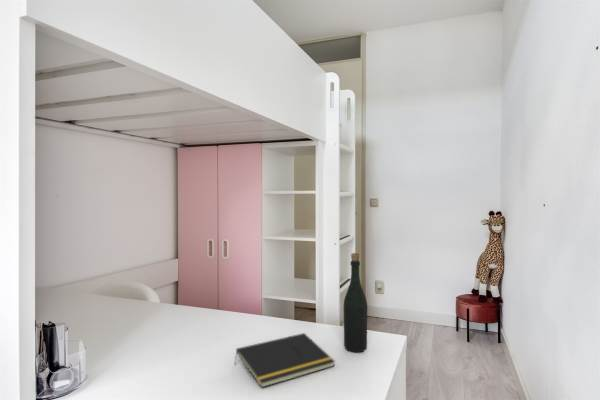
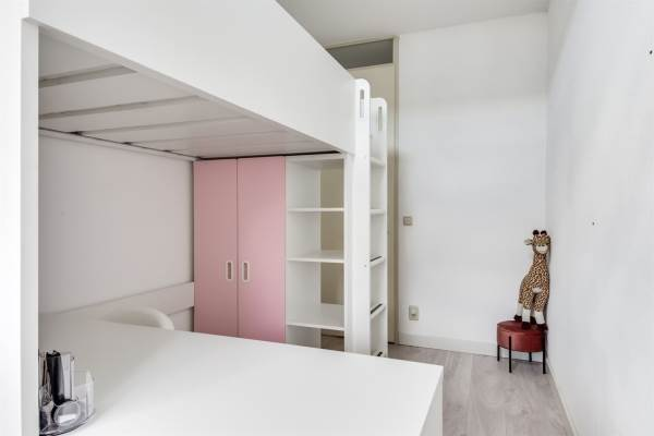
- bottle [343,252,368,353]
- notepad [233,332,336,389]
